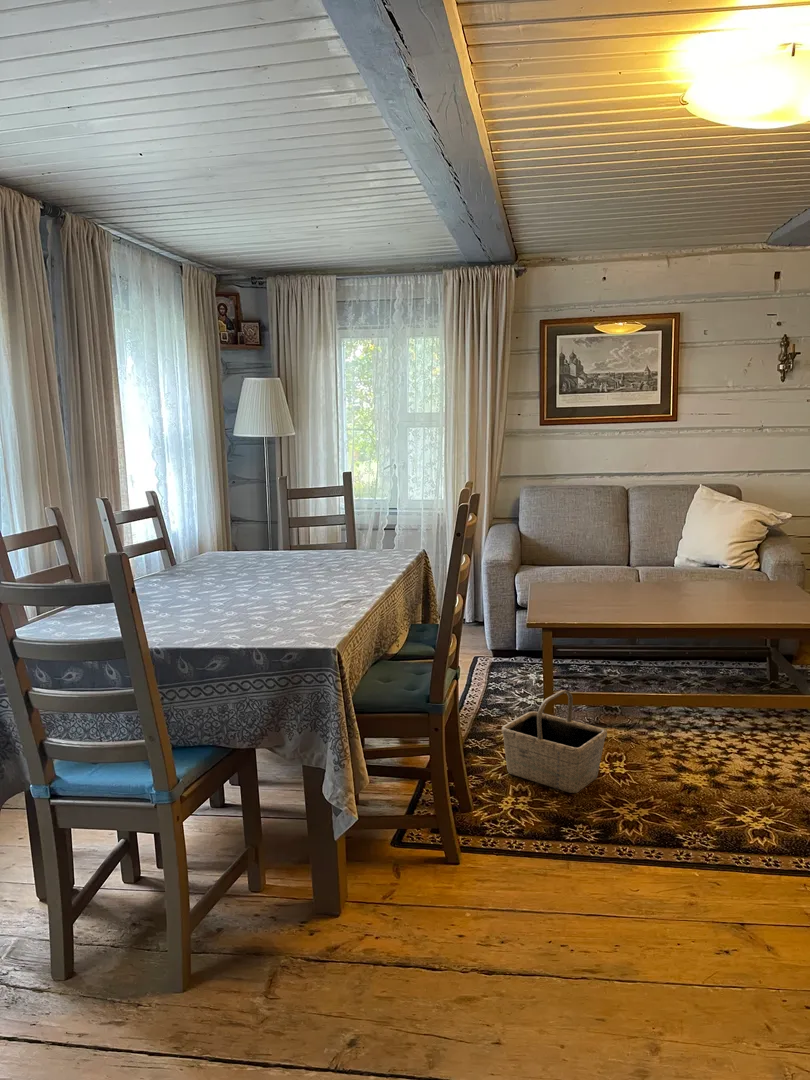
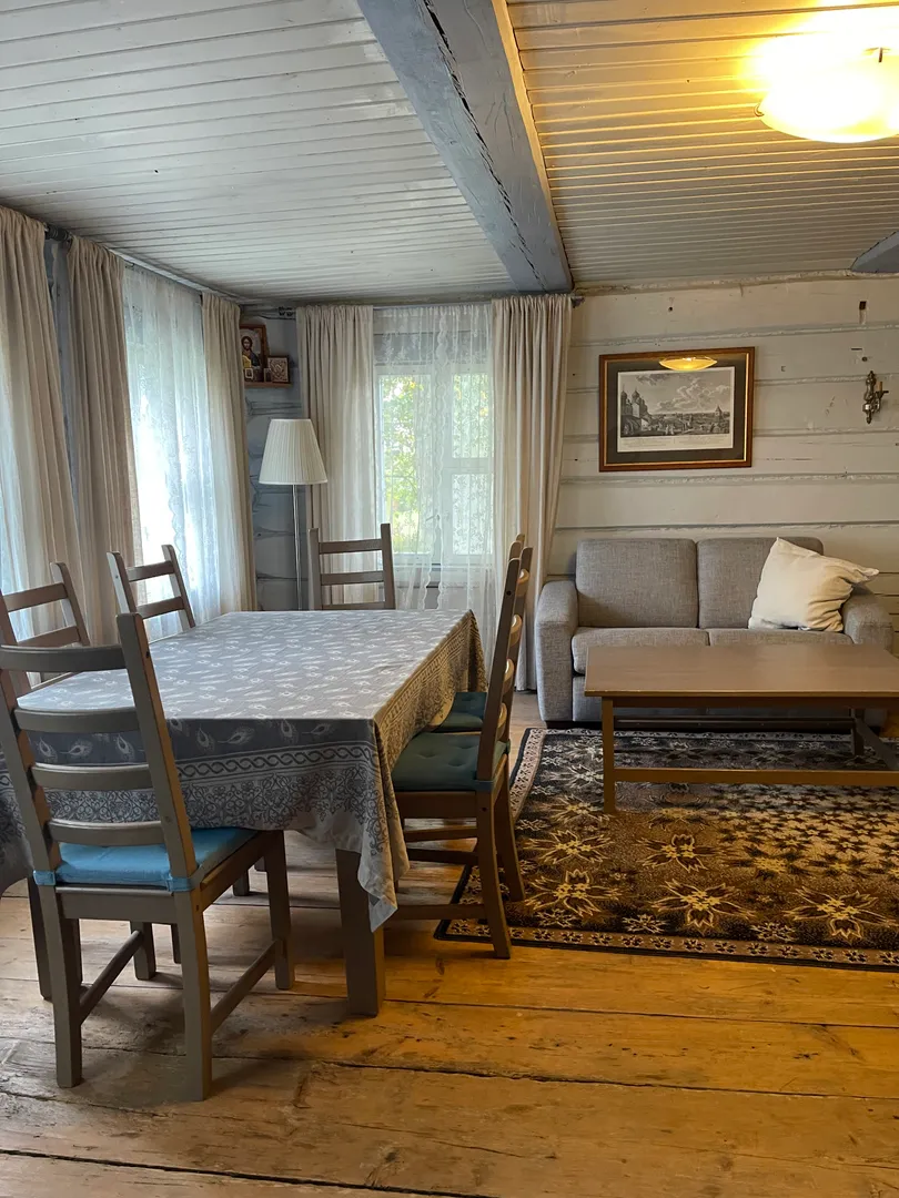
- basket [501,689,608,794]
